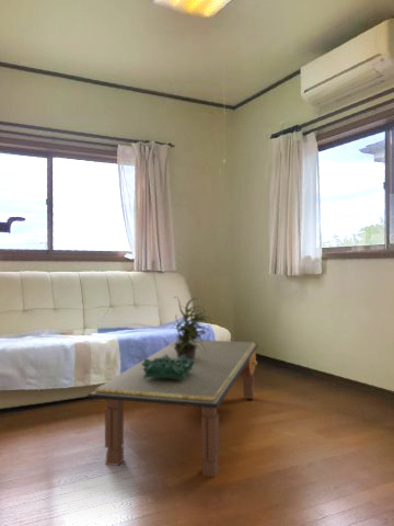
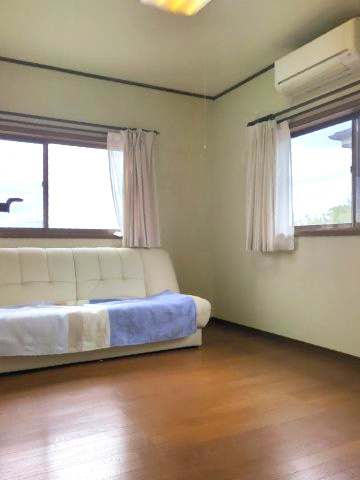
- decorative bowl [141,354,194,381]
- coffee table [86,339,259,478]
- potted plant [169,296,212,359]
